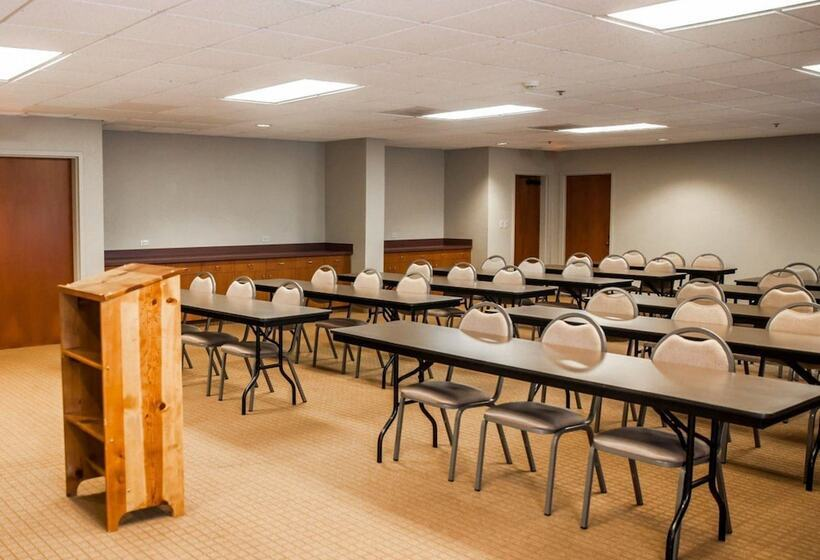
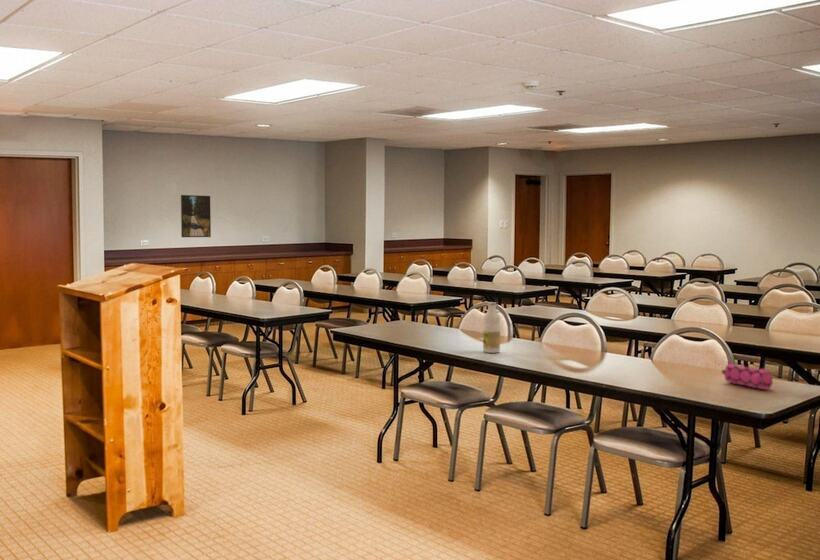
+ bottle [482,301,501,354]
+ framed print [180,194,212,238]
+ pencil case [721,360,774,391]
